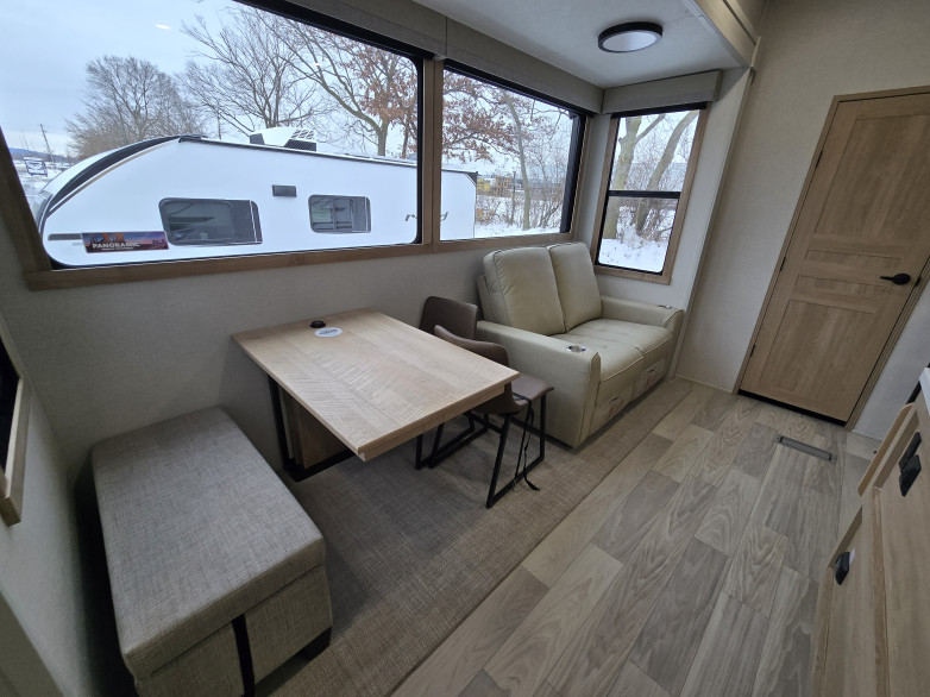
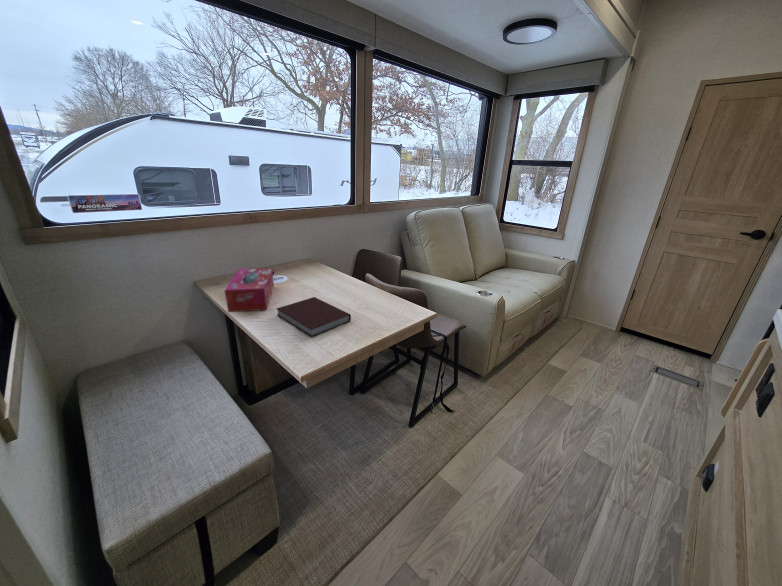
+ notebook [275,296,352,338]
+ tissue box [224,267,275,313]
